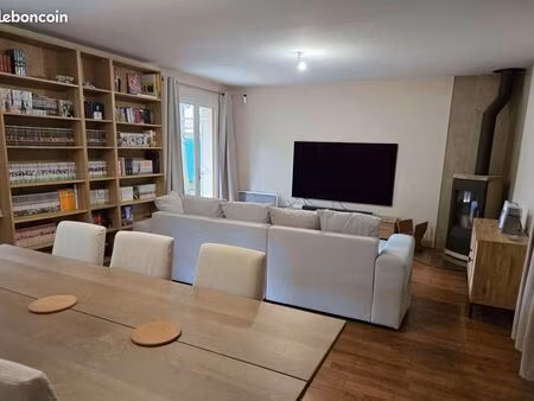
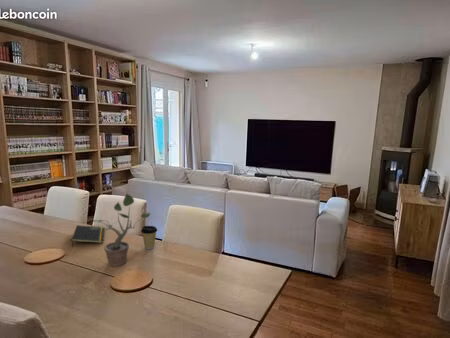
+ potted plant [91,192,152,267]
+ notepad [70,224,106,248]
+ coffee cup [140,225,158,250]
